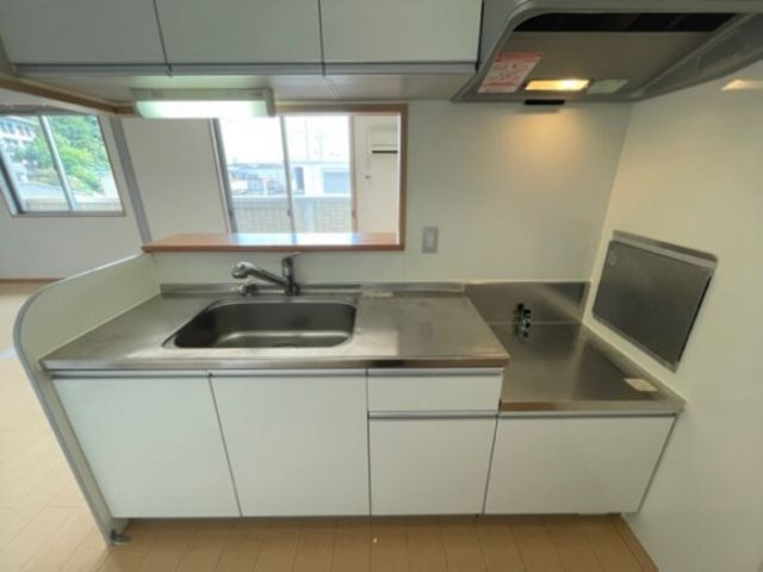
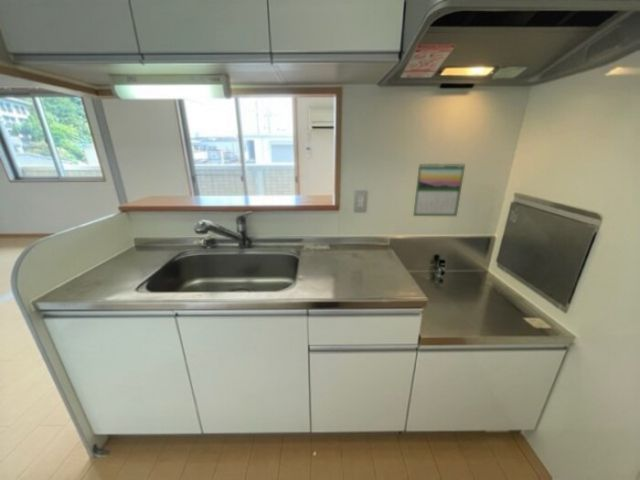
+ calendar [412,161,466,217]
